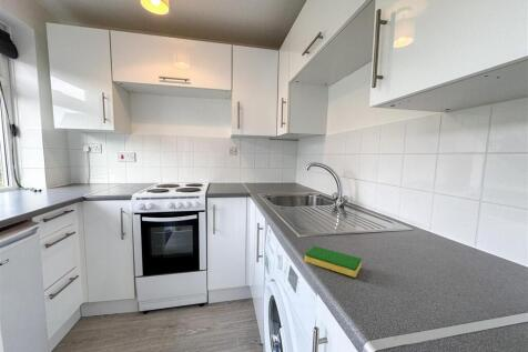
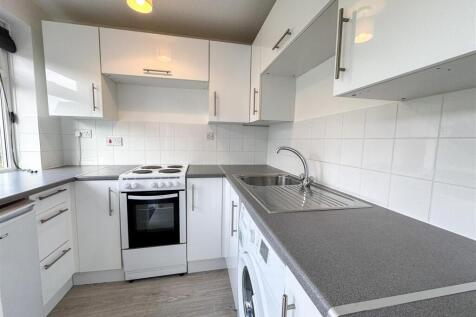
- dish sponge [304,245,363,279]
